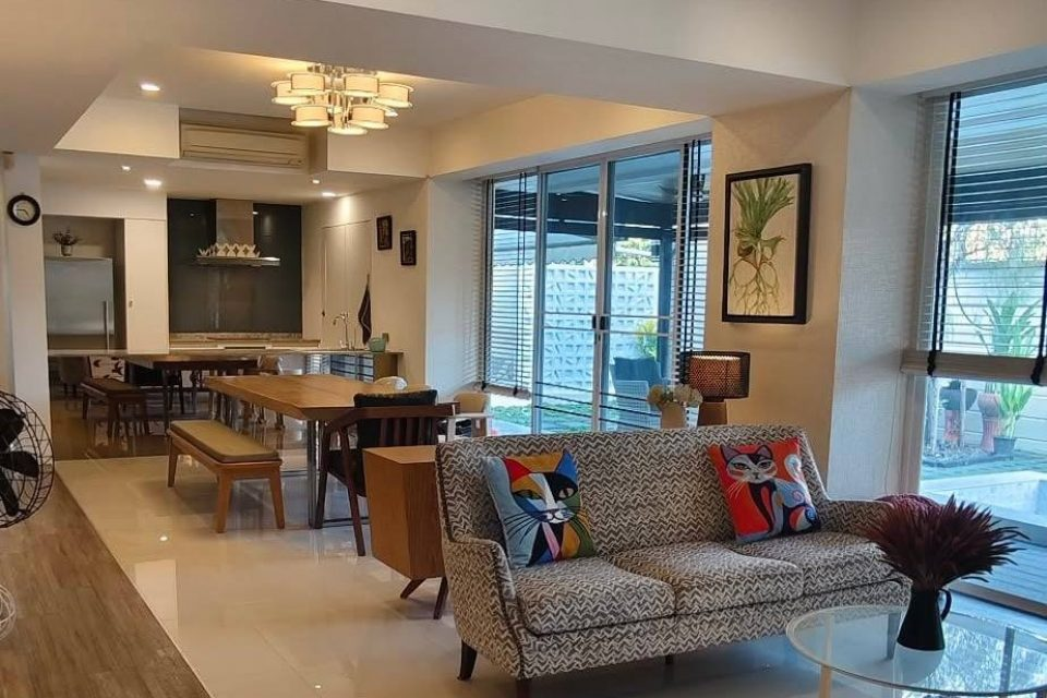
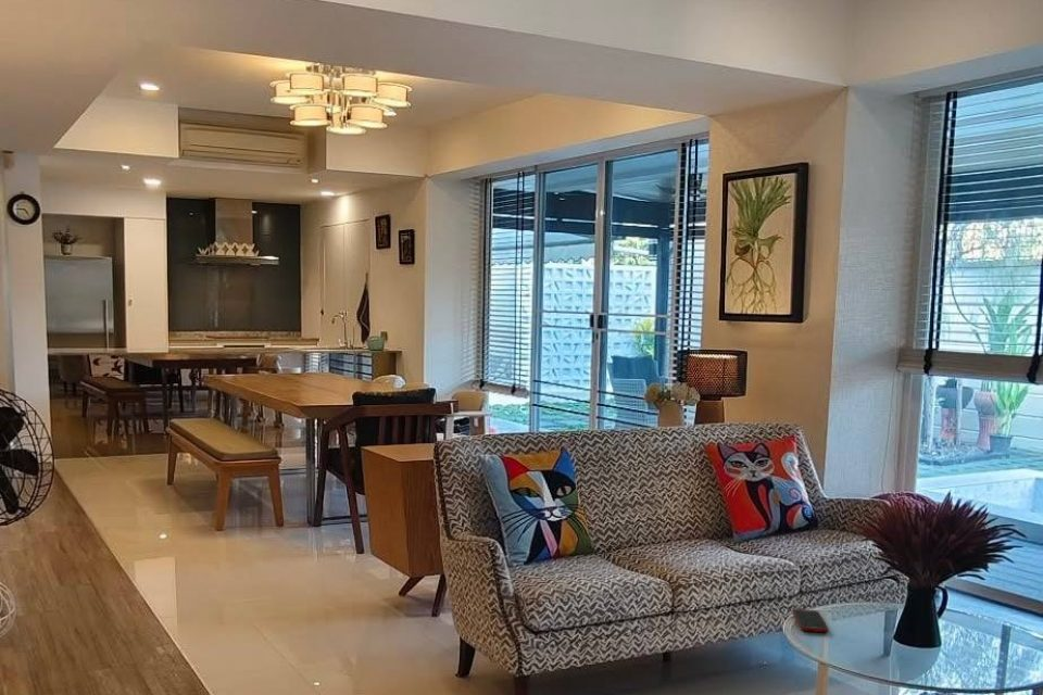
+ cell phone [791,608,830,633]
